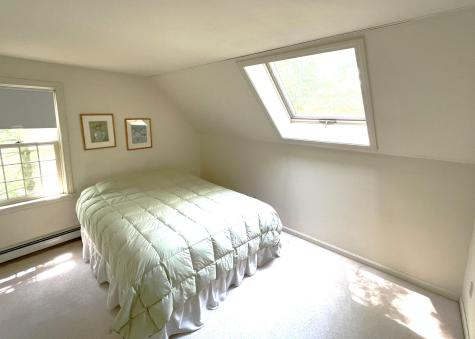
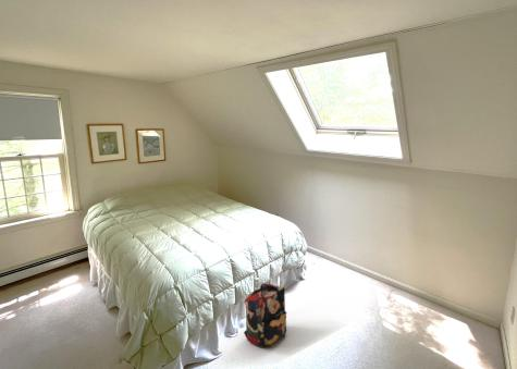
+ backpack [243,282,288,348]
